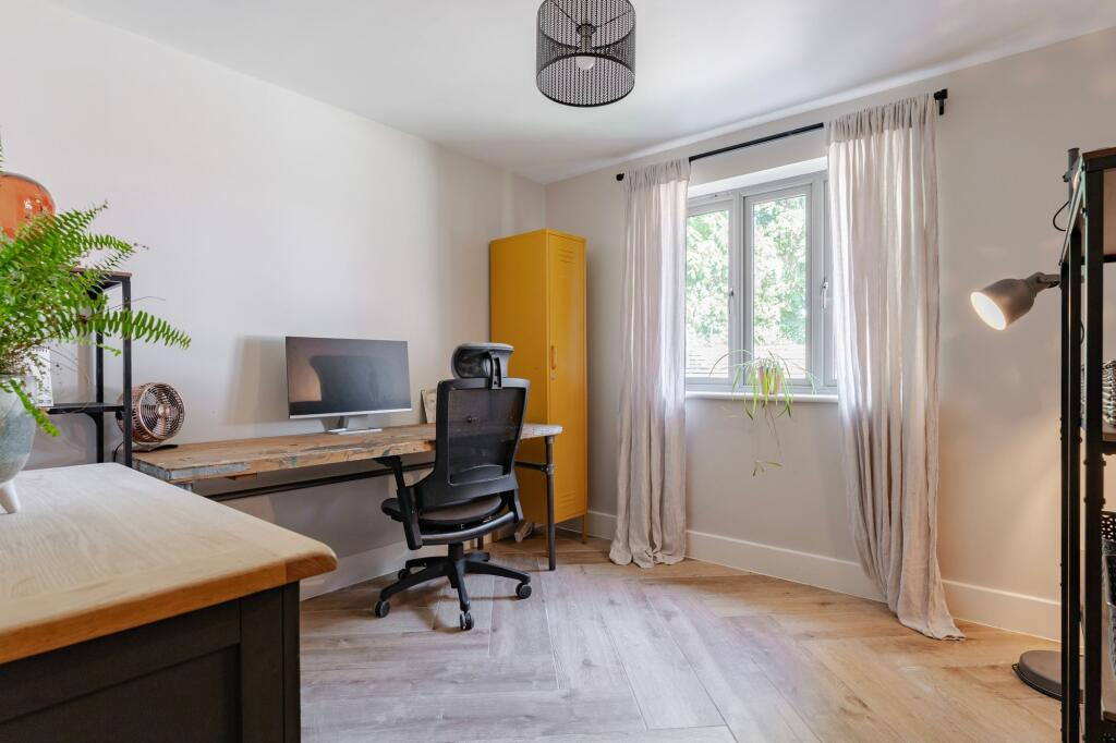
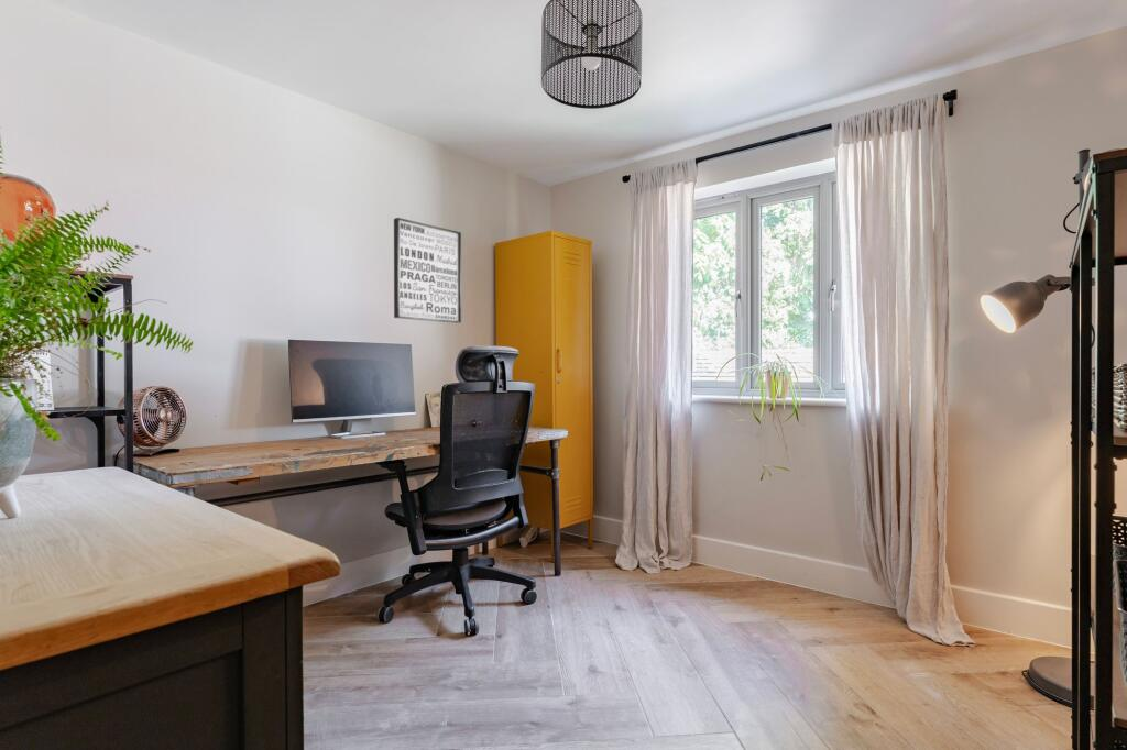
+ wall art [393,217,462,324]
